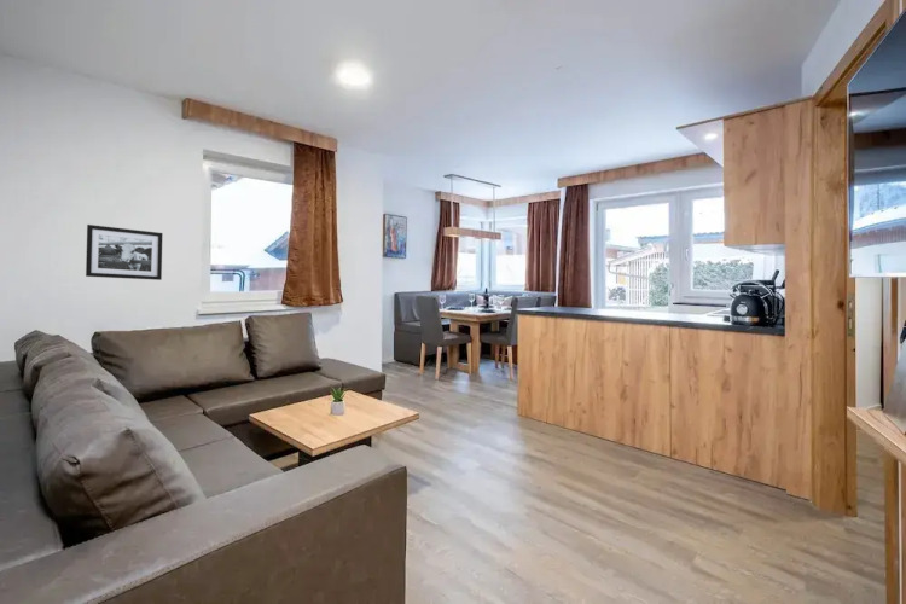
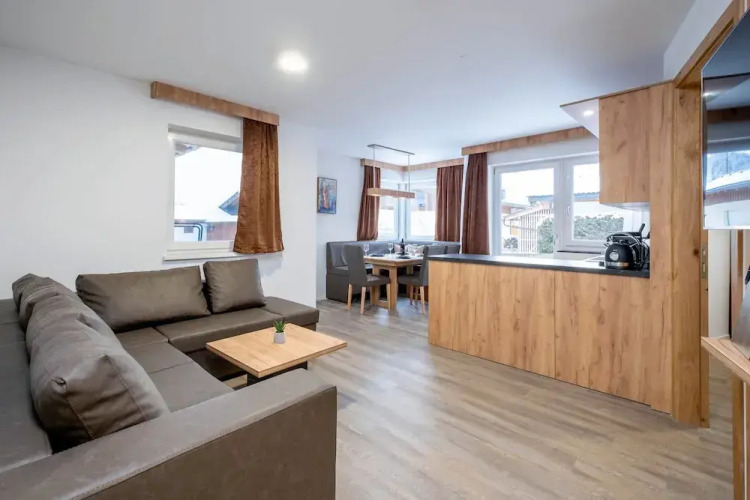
- picture frame [85,223,164,281]
